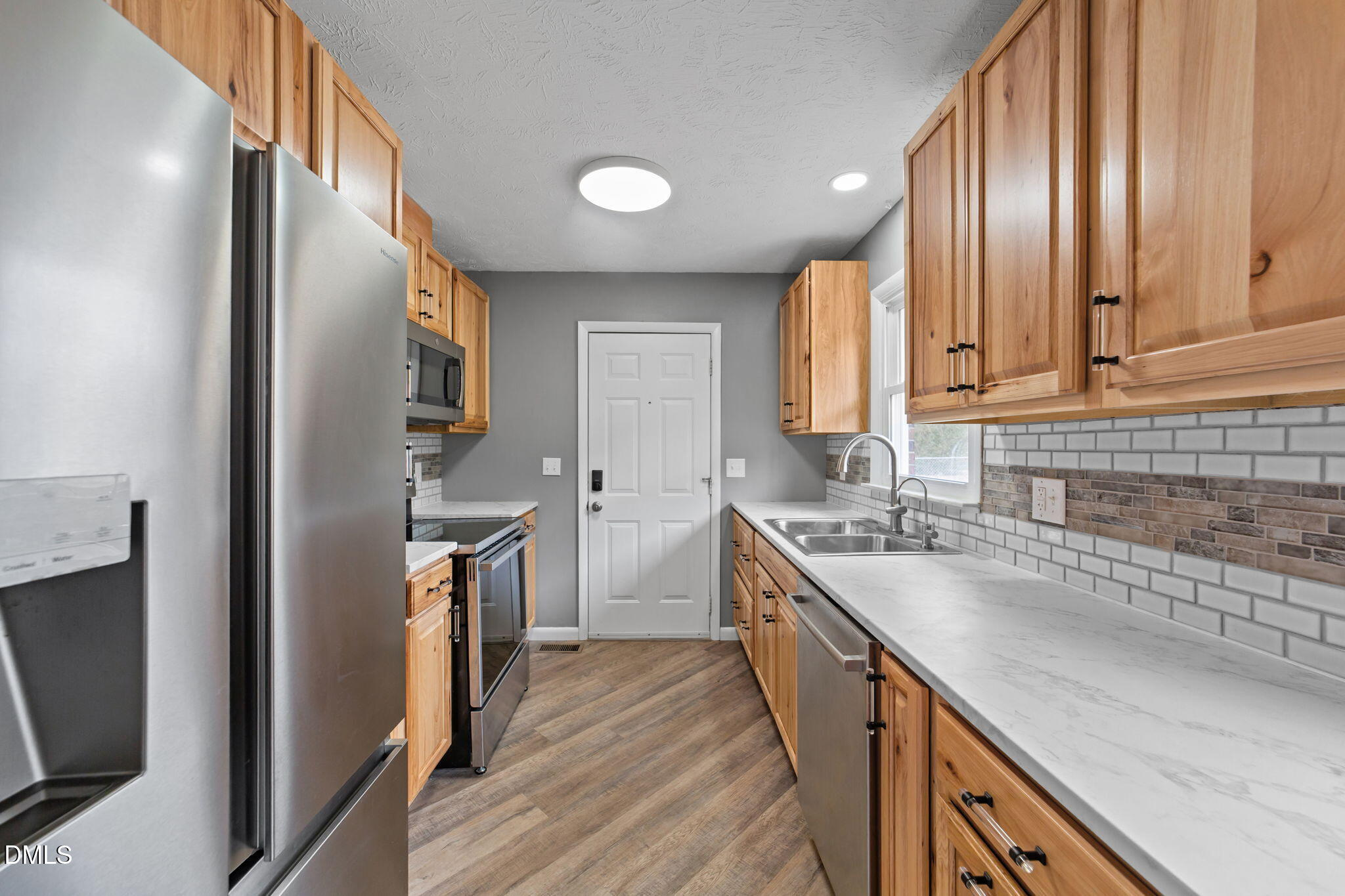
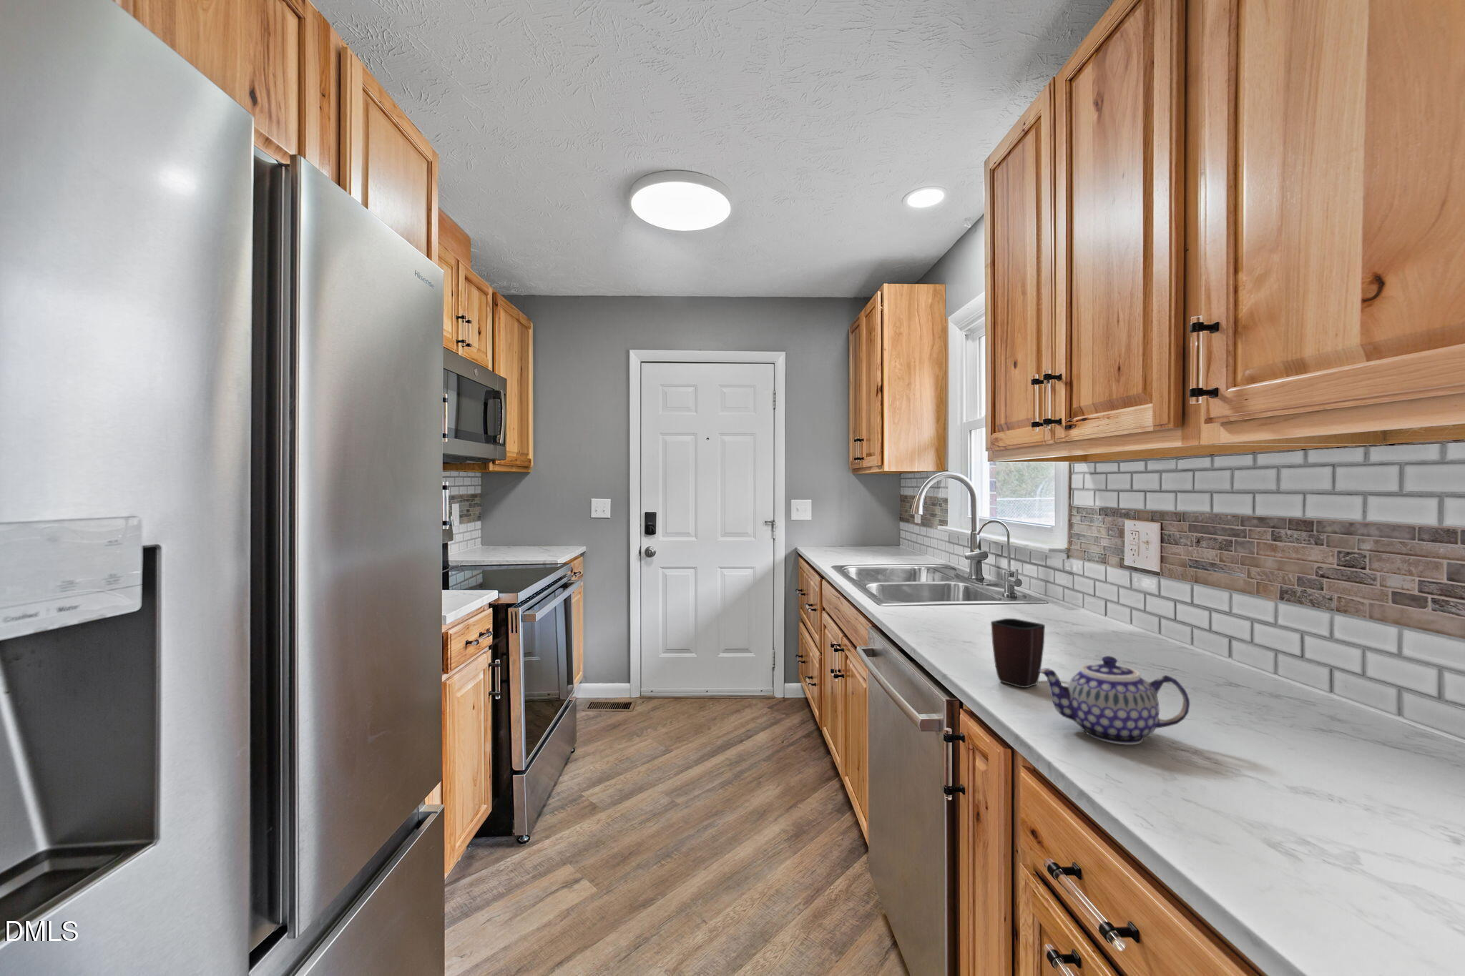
+ mug [990,618,1046,688]
+ teapot [1038,655,1191,745]
